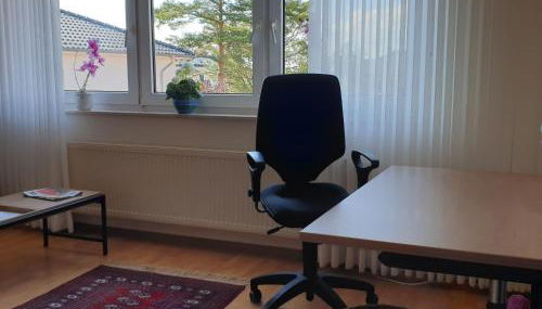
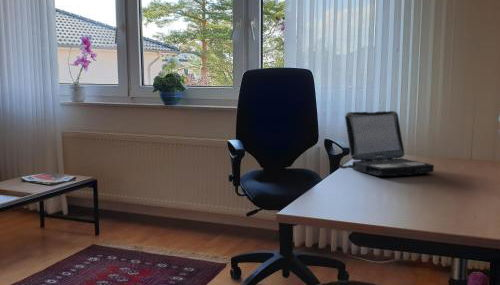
+ laptop [338,110,435,177]
